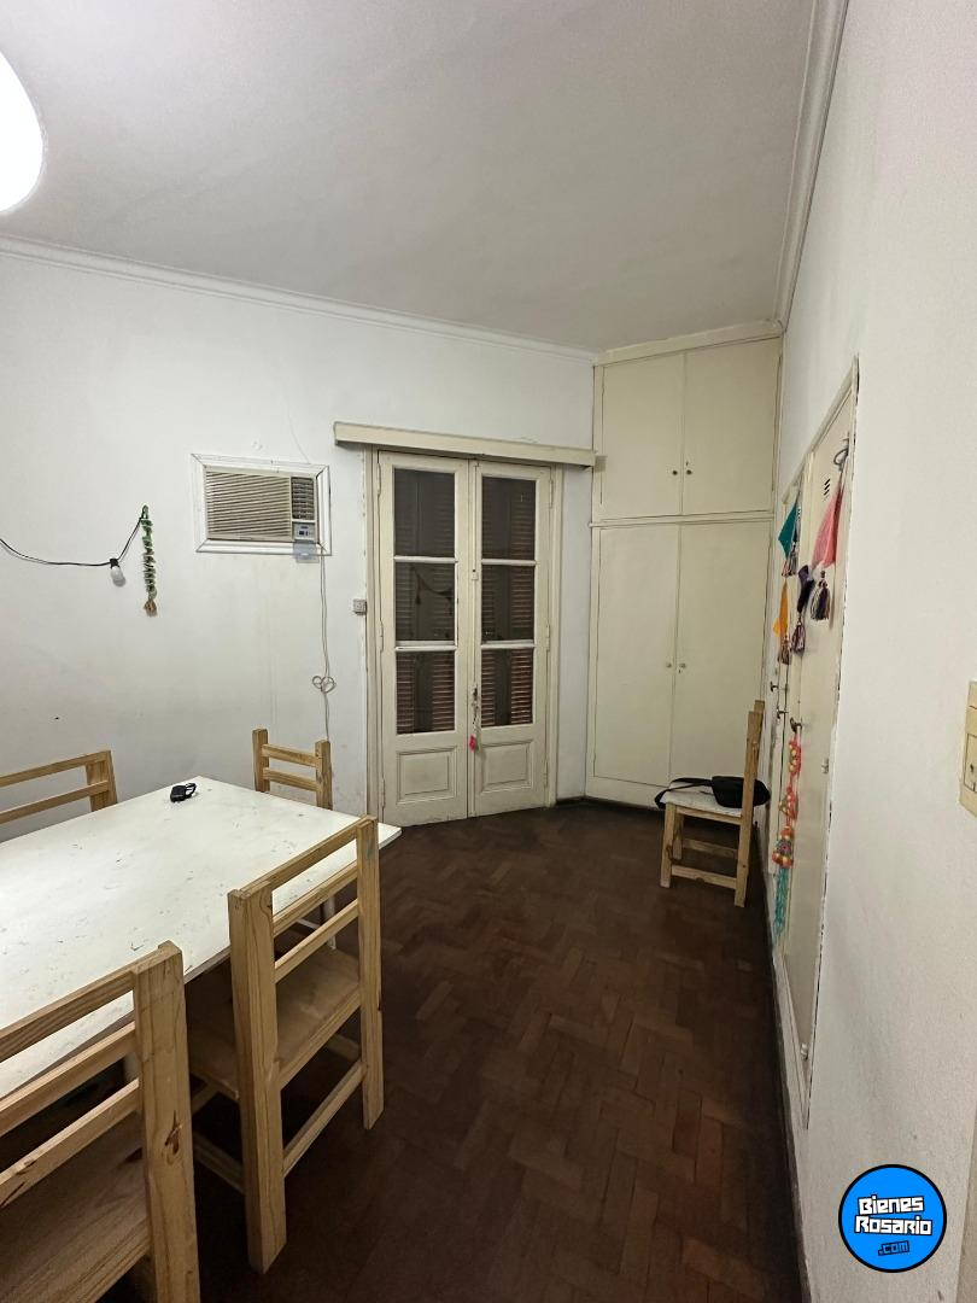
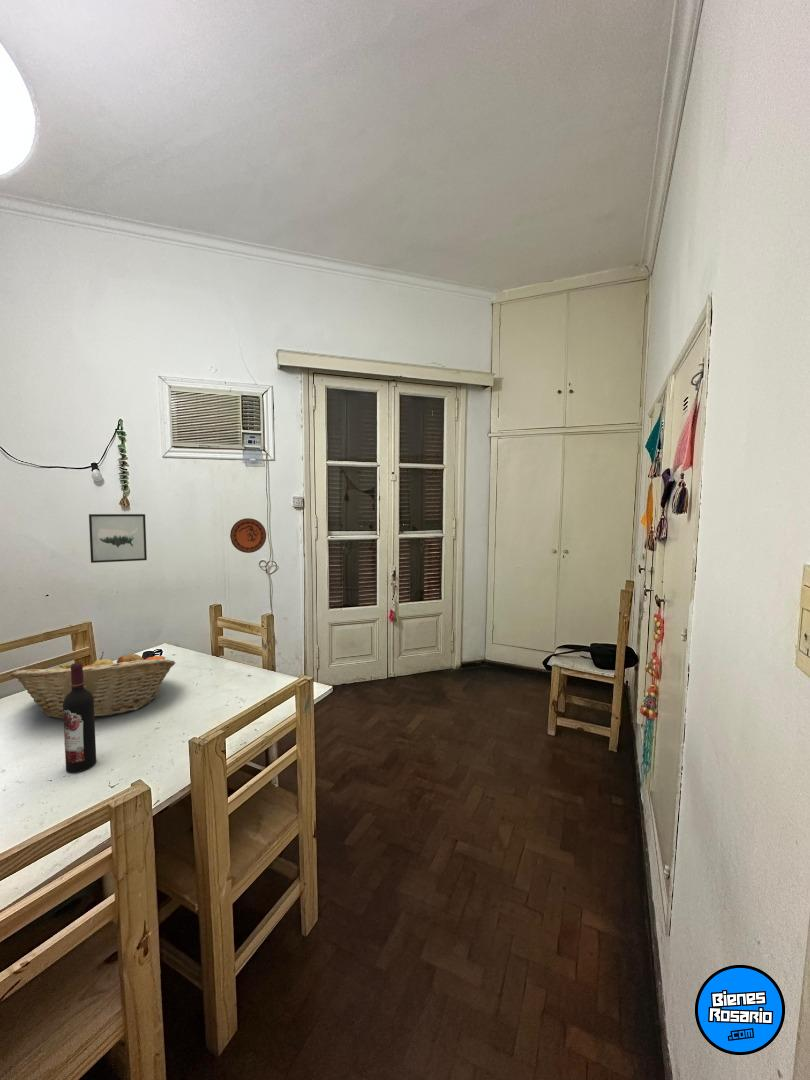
+ wall art [88,513,148,564]
+ fruit basket [10,651,176,720]
+ decorative plate [229,517,267,554]
+ wine bottle [63,662,97,773]
